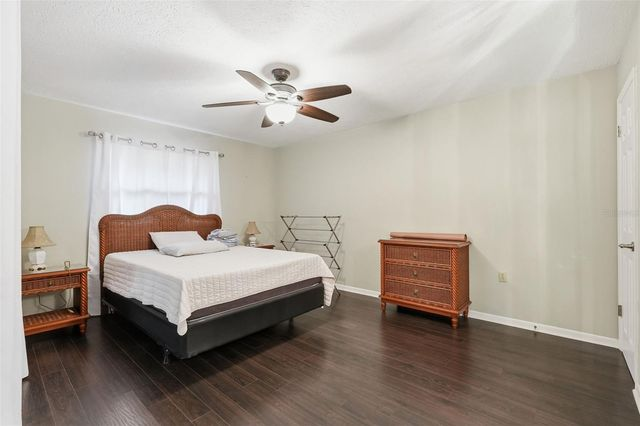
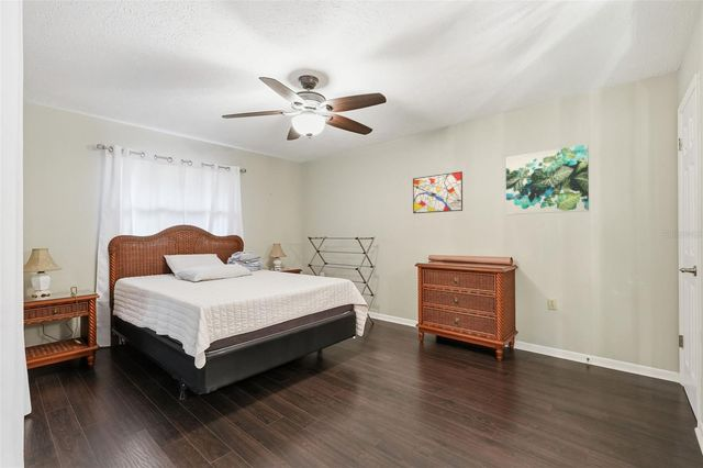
+ wall art [412,170,464,214]
+ wall art [505,144,590,215]
